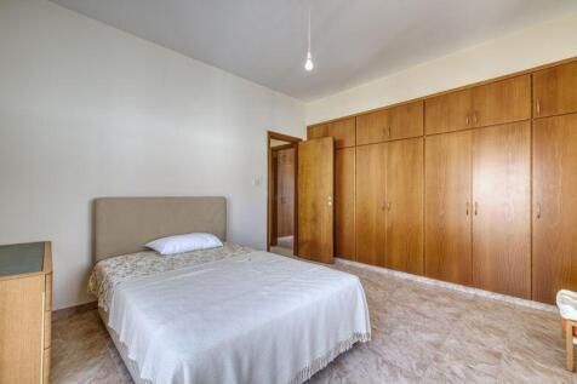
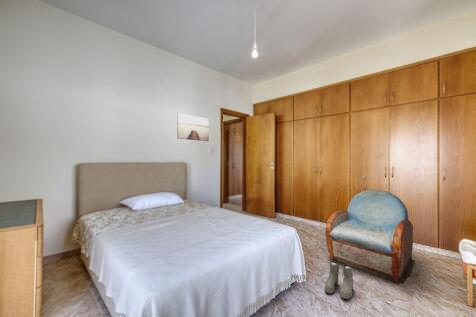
+ wall art [176,112,210,142]
+ armchair [324,189,416,285]
+ boots [324,260,355,300]
